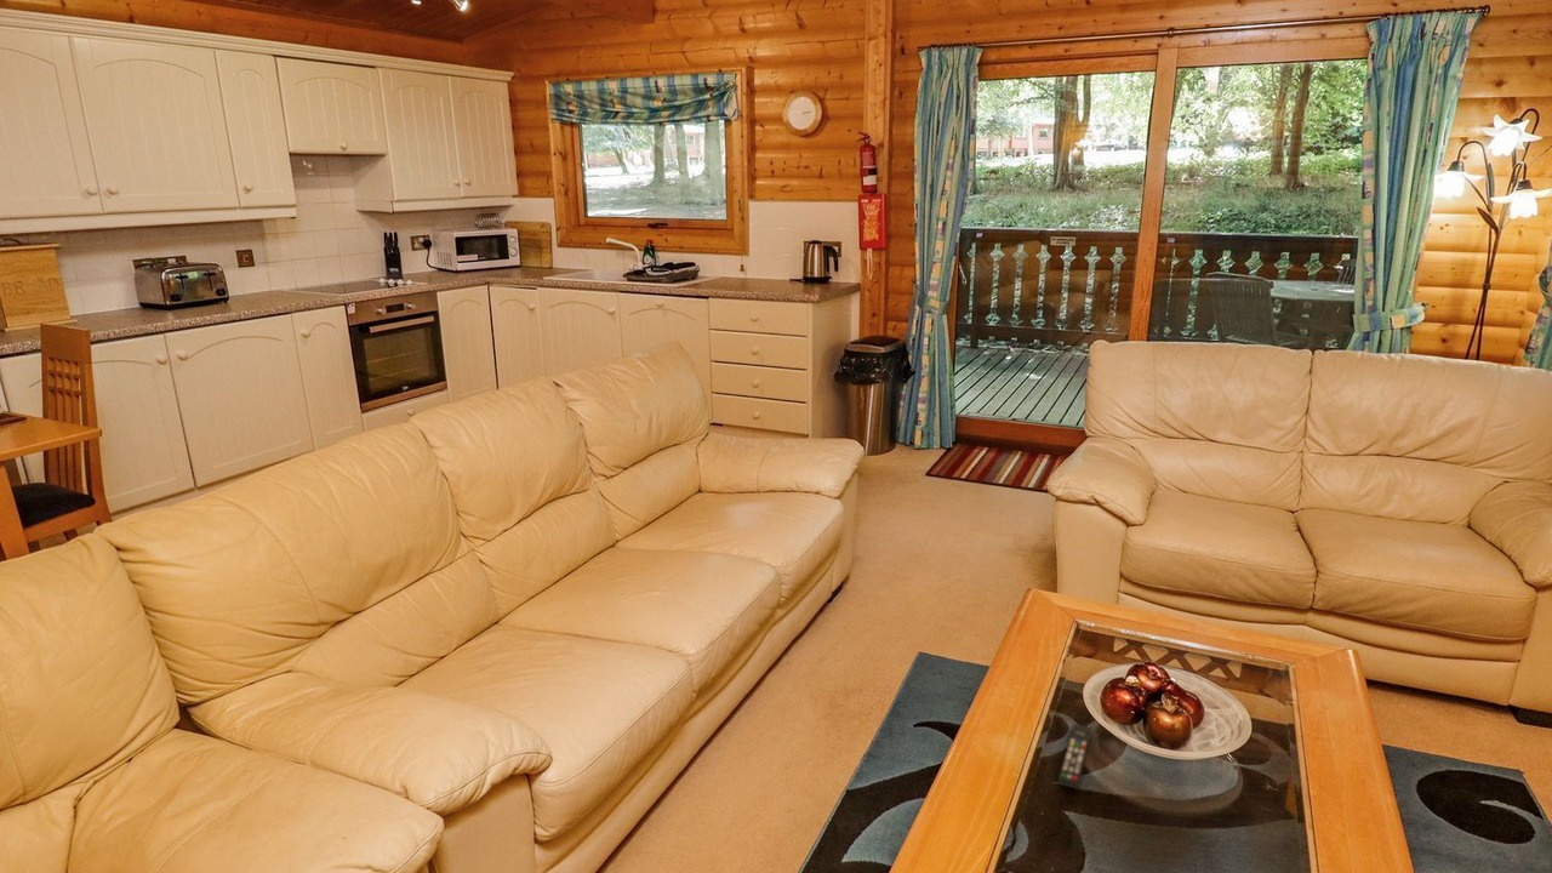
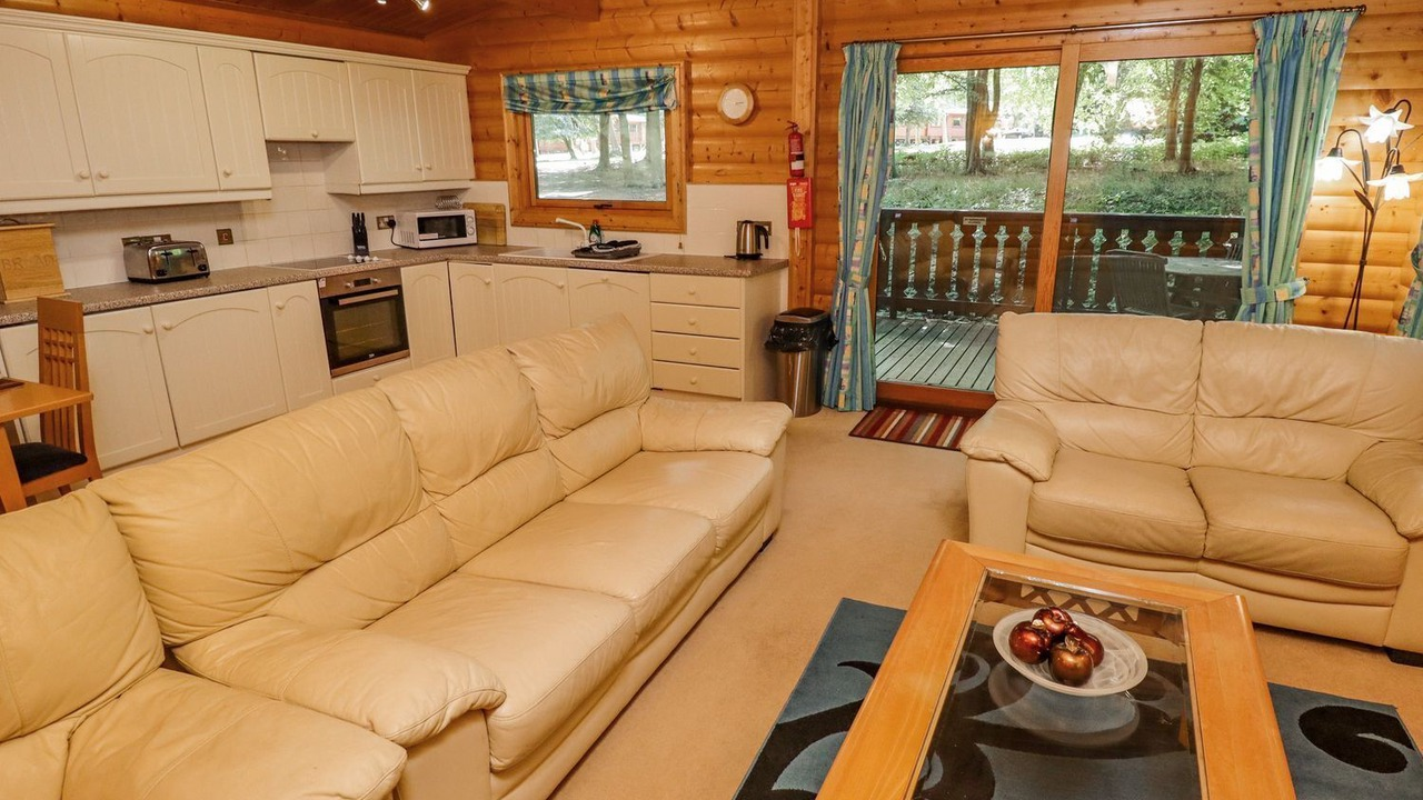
- remote control [1056,723,1094,791]
